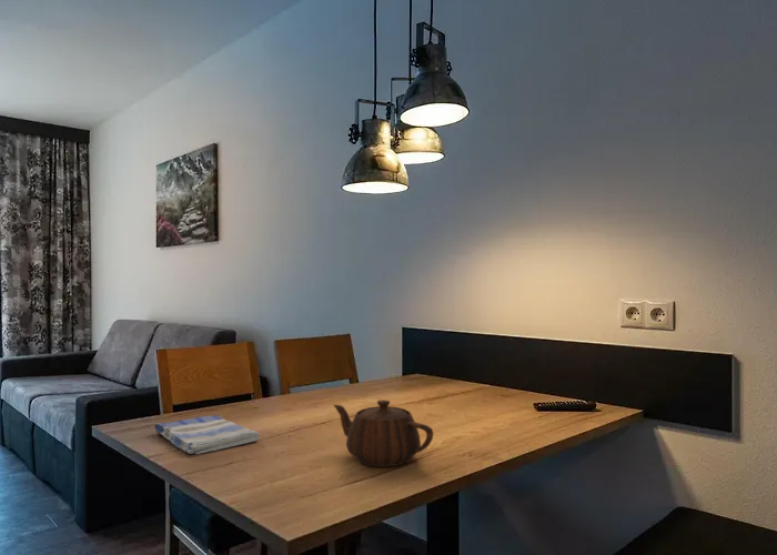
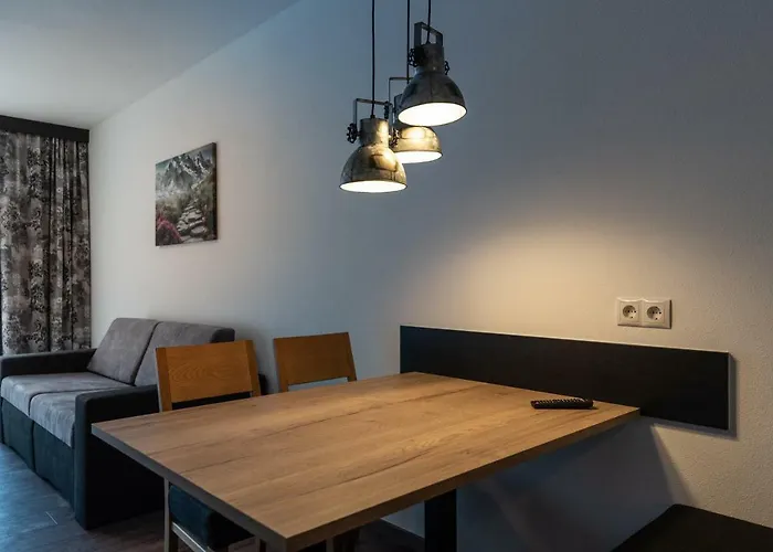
- dish towel [153,414,261,455]
- teapot [332,398,434,467]
